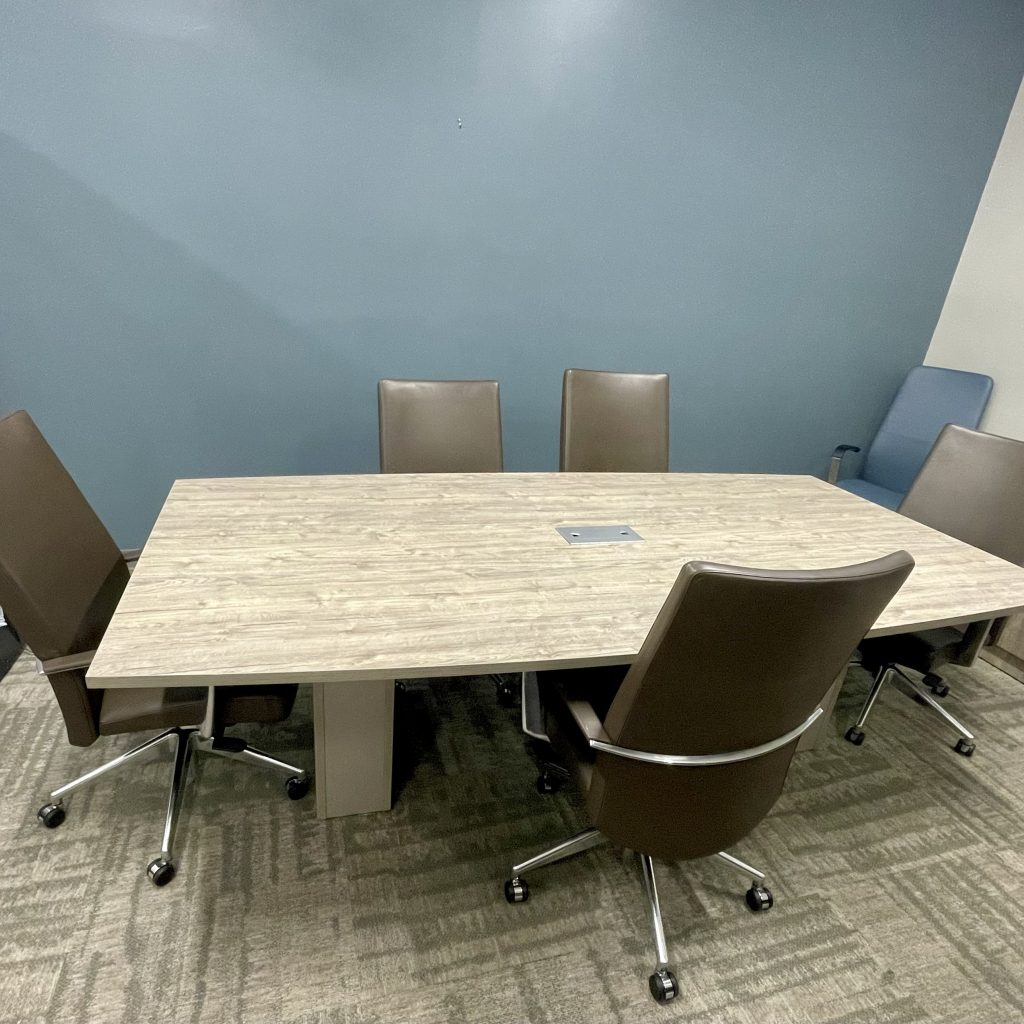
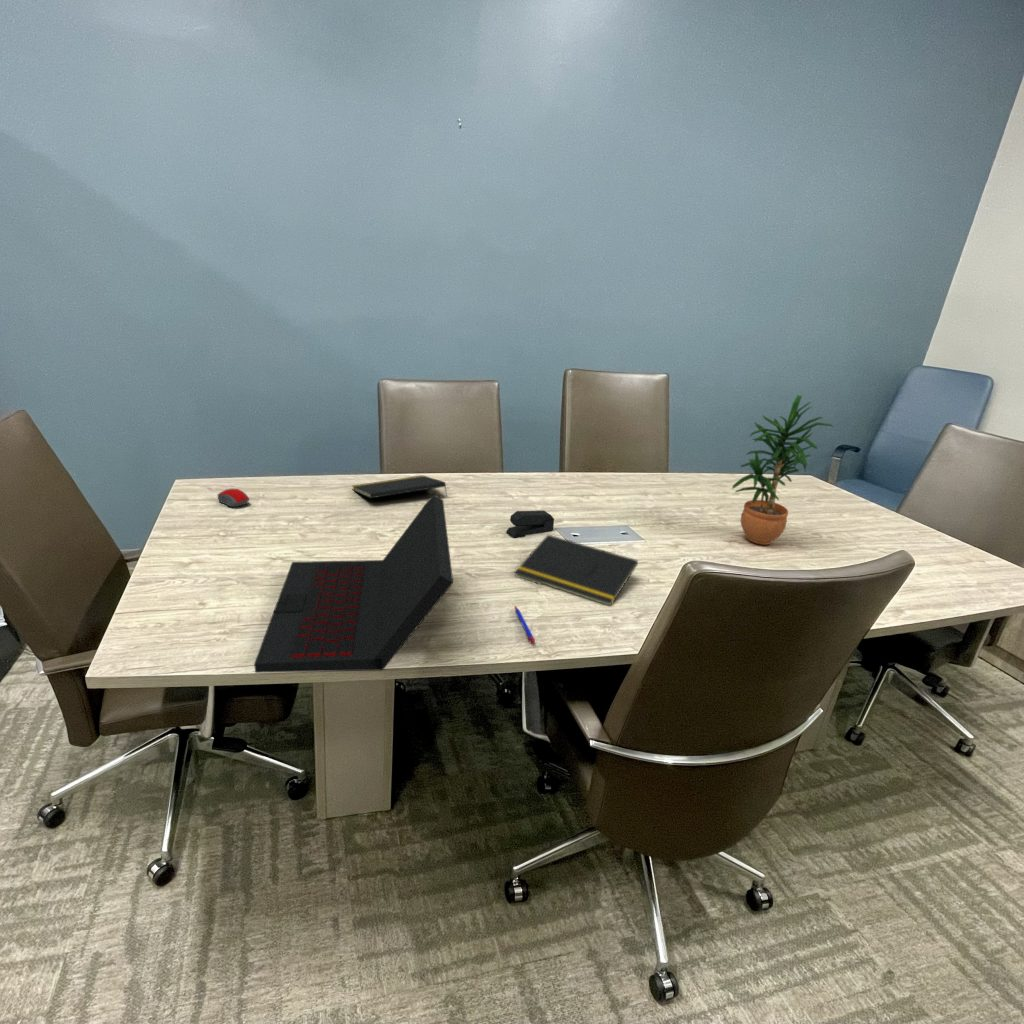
+ notepad [351,474,448,499]
+ pen [513,605,536,645]
+ laptop [253,493,454,674]
+ computer mouse [217,488,251,508]
+ notepad [513,534,639,607]
+ stapler [505,510,555,539]
+ potted plant [731,394,835,546]
